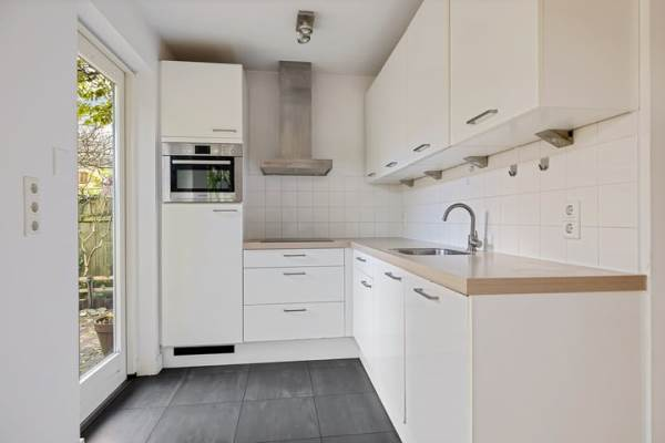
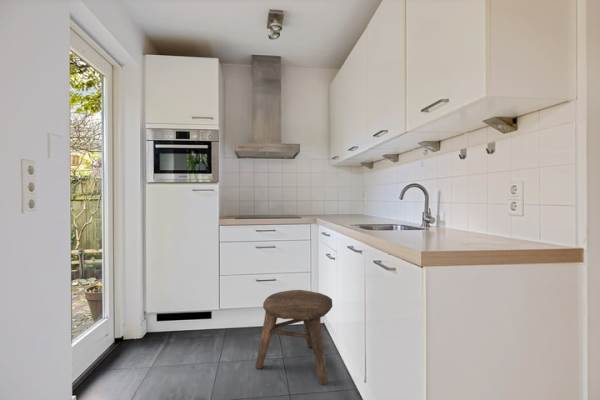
+ stool [255,289,333,386]
